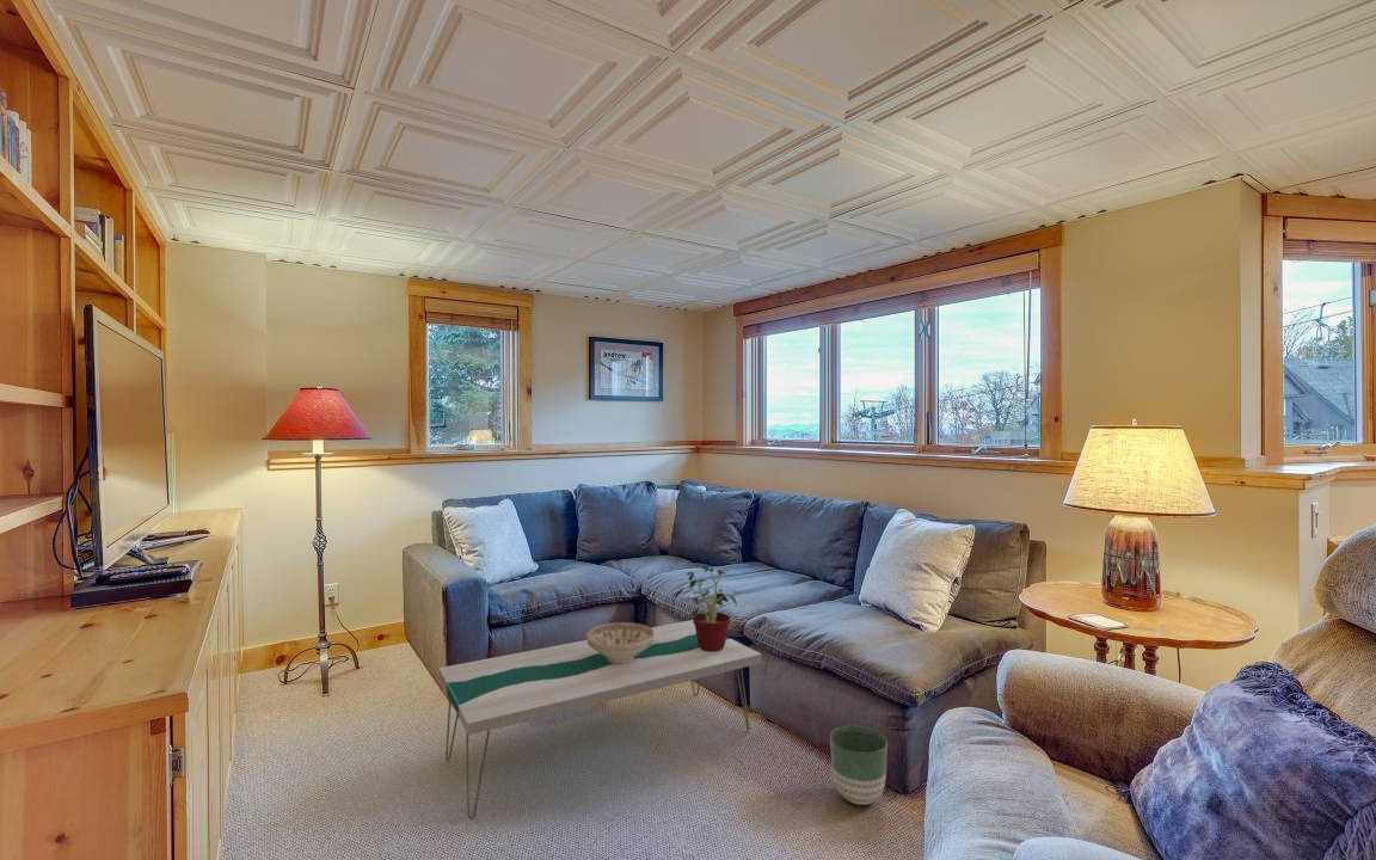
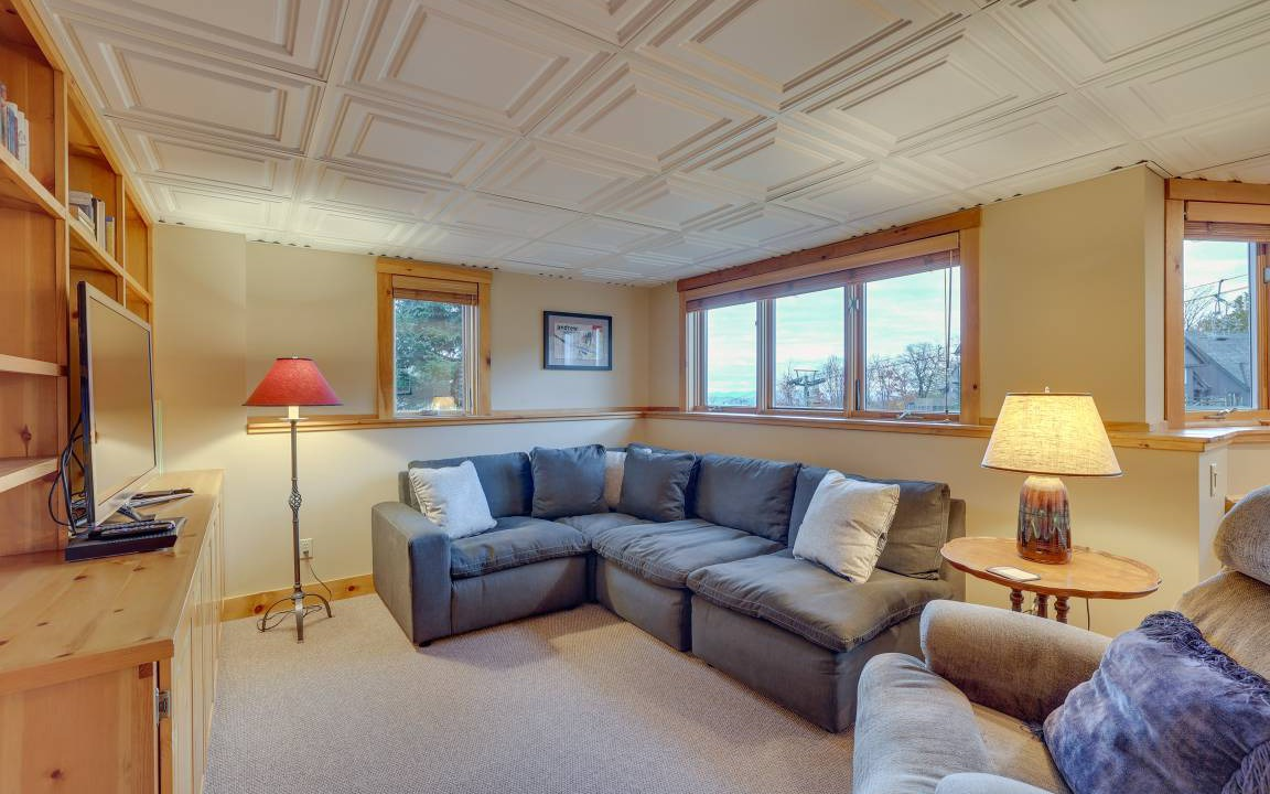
- decorative bowl [585,621,655,664]
- coffee table [438,619,762,821]
- planter [829,725,889,806]
- potted plant [686,565,738,652]
